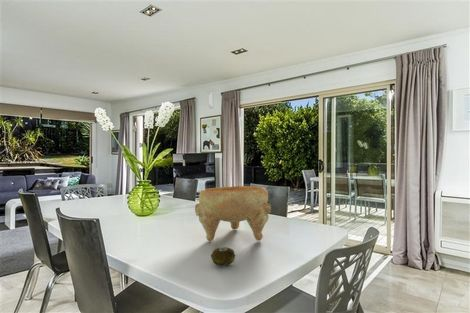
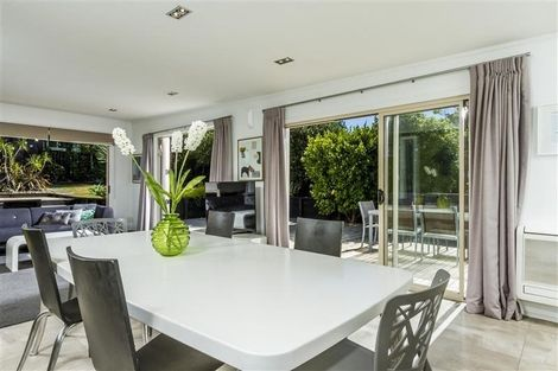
- decorative bowl [194,185,272,242]
- fruit [210,246,237,267]
